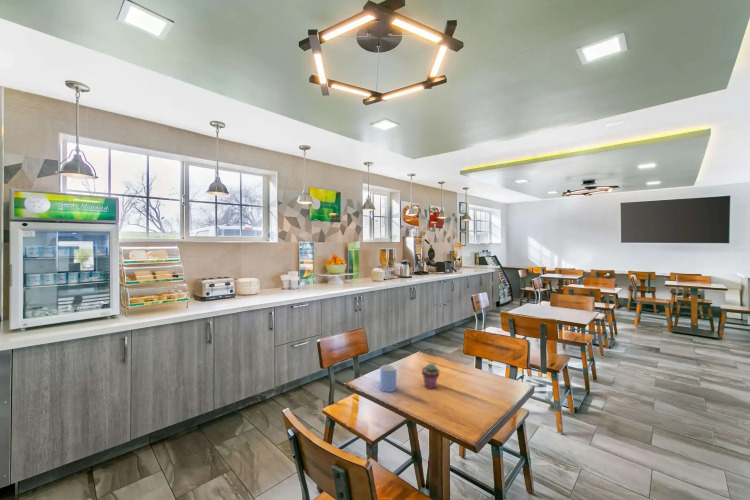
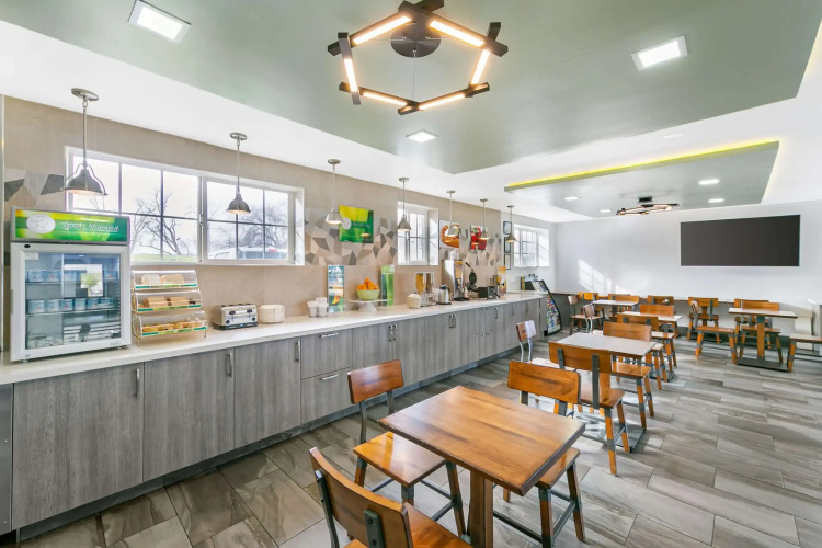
- potted succulent [421,362,440,389]
- mug [379,364,397,393]
